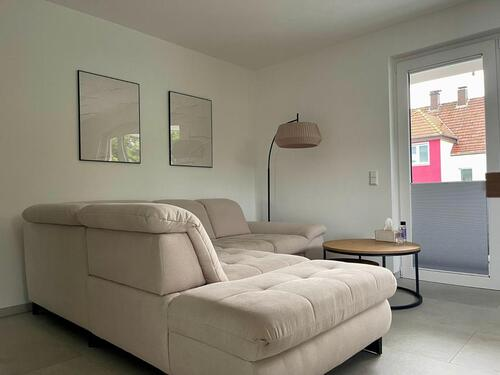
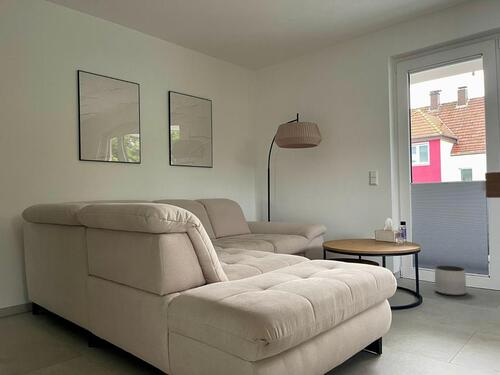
+ planter [434,265,467,297]
